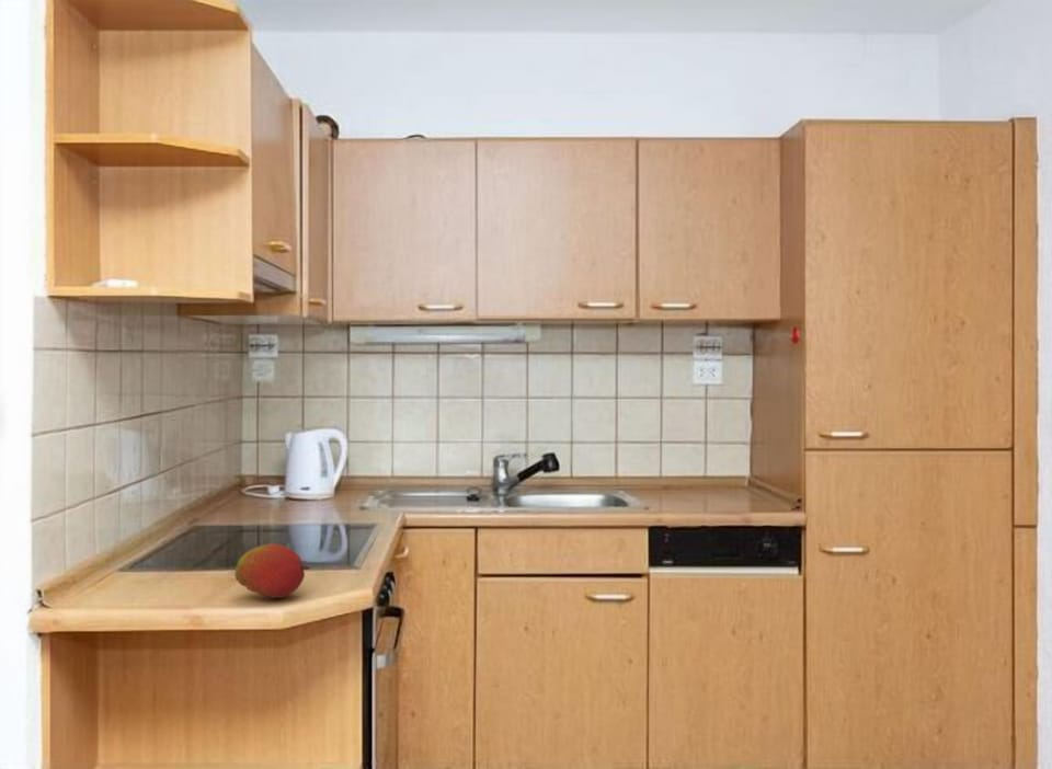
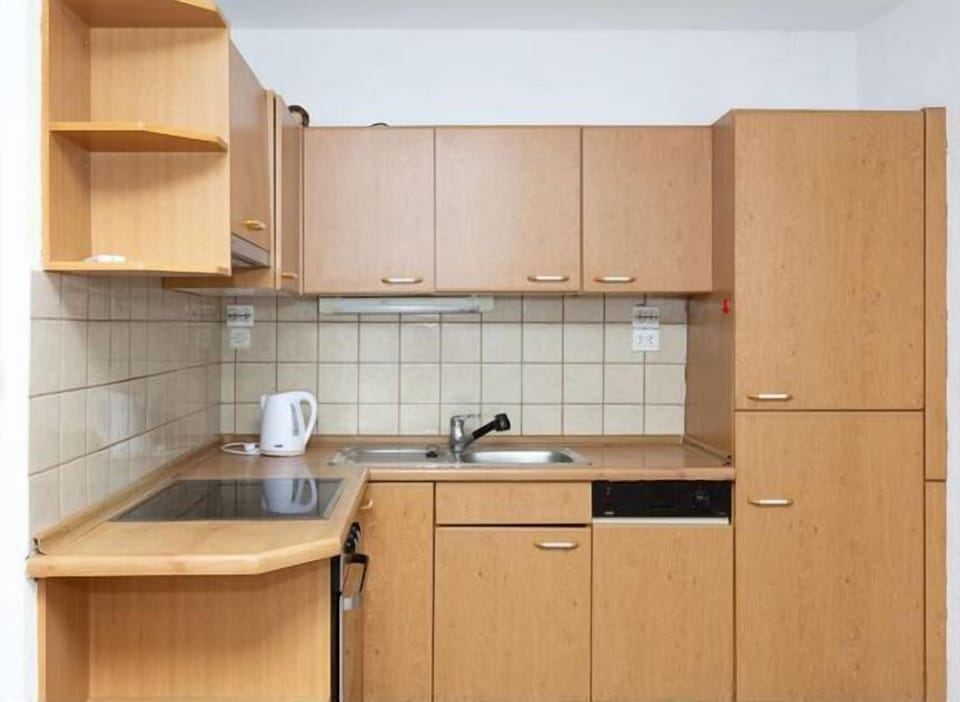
- fruit [233,542,311,599]
